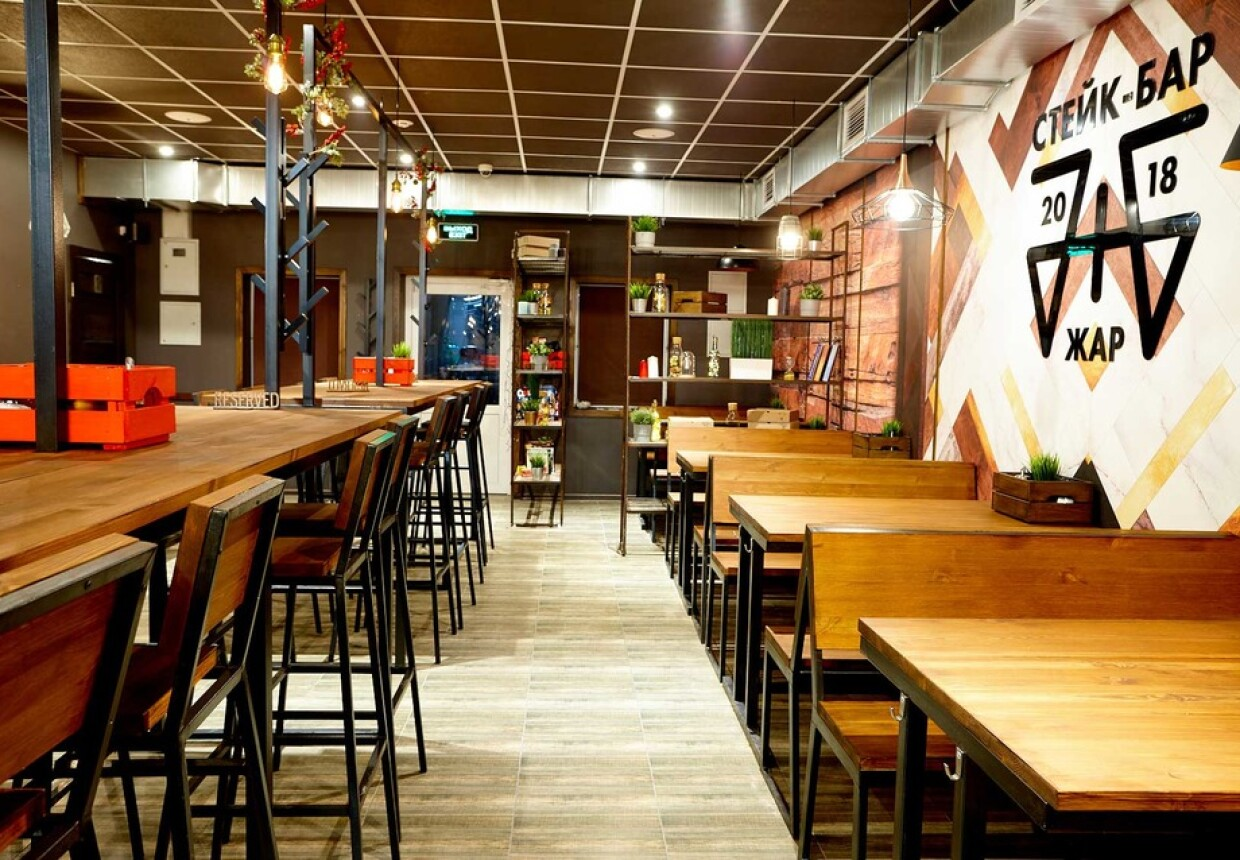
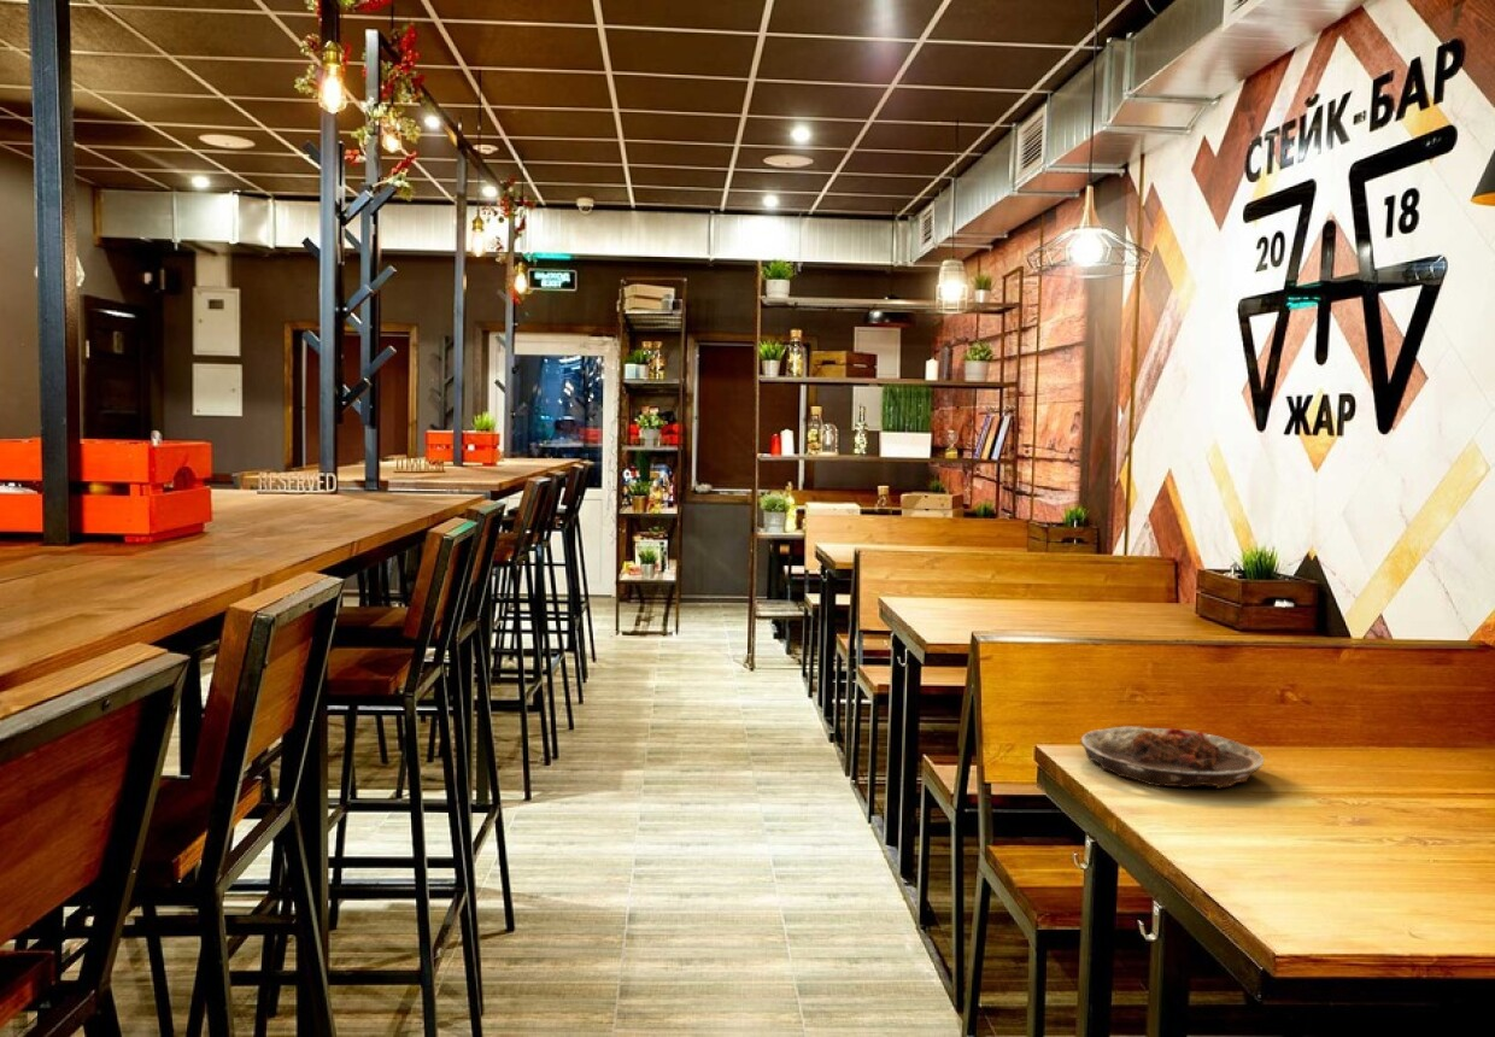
+ plate [1079,725,1265,790]
